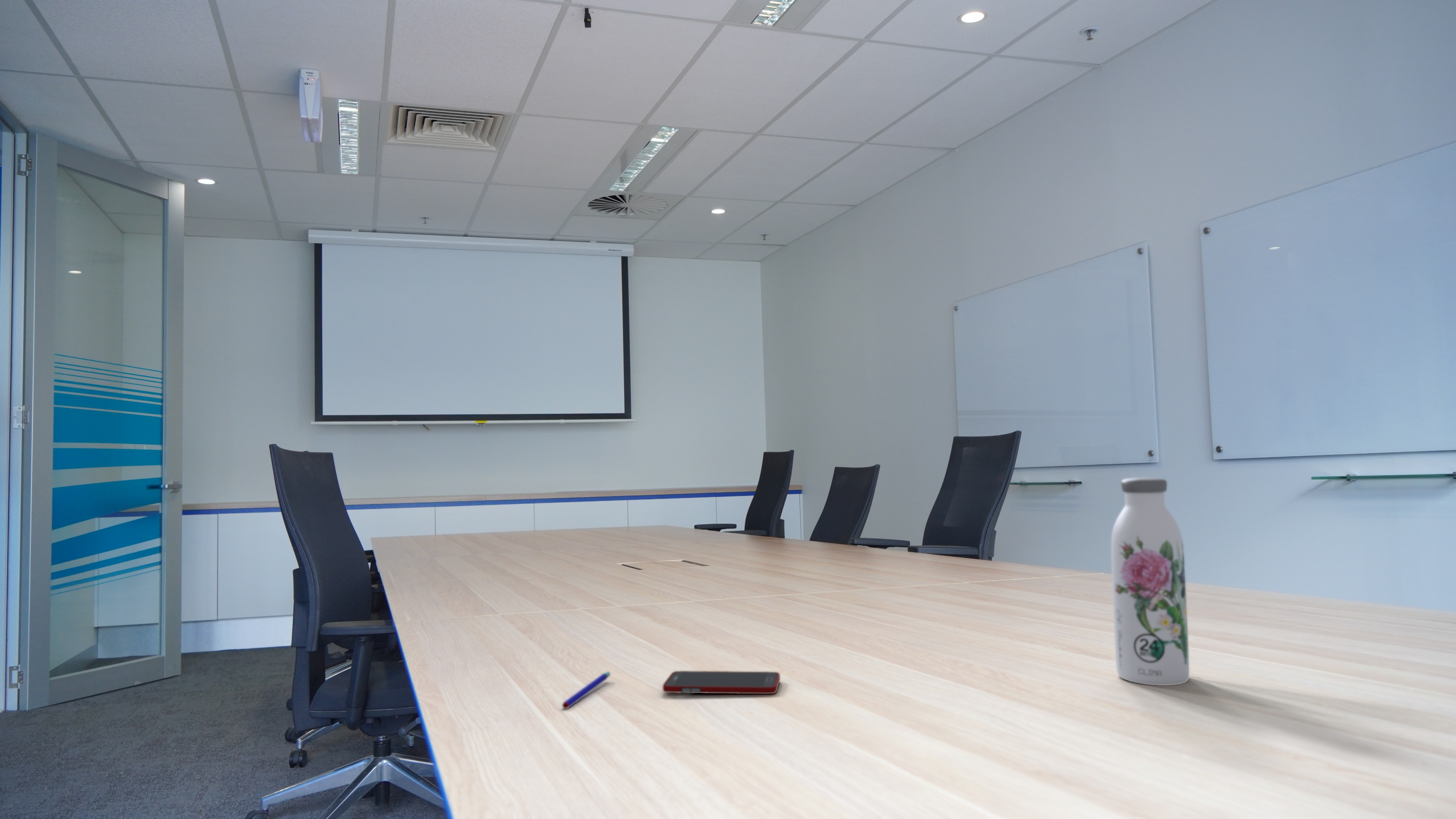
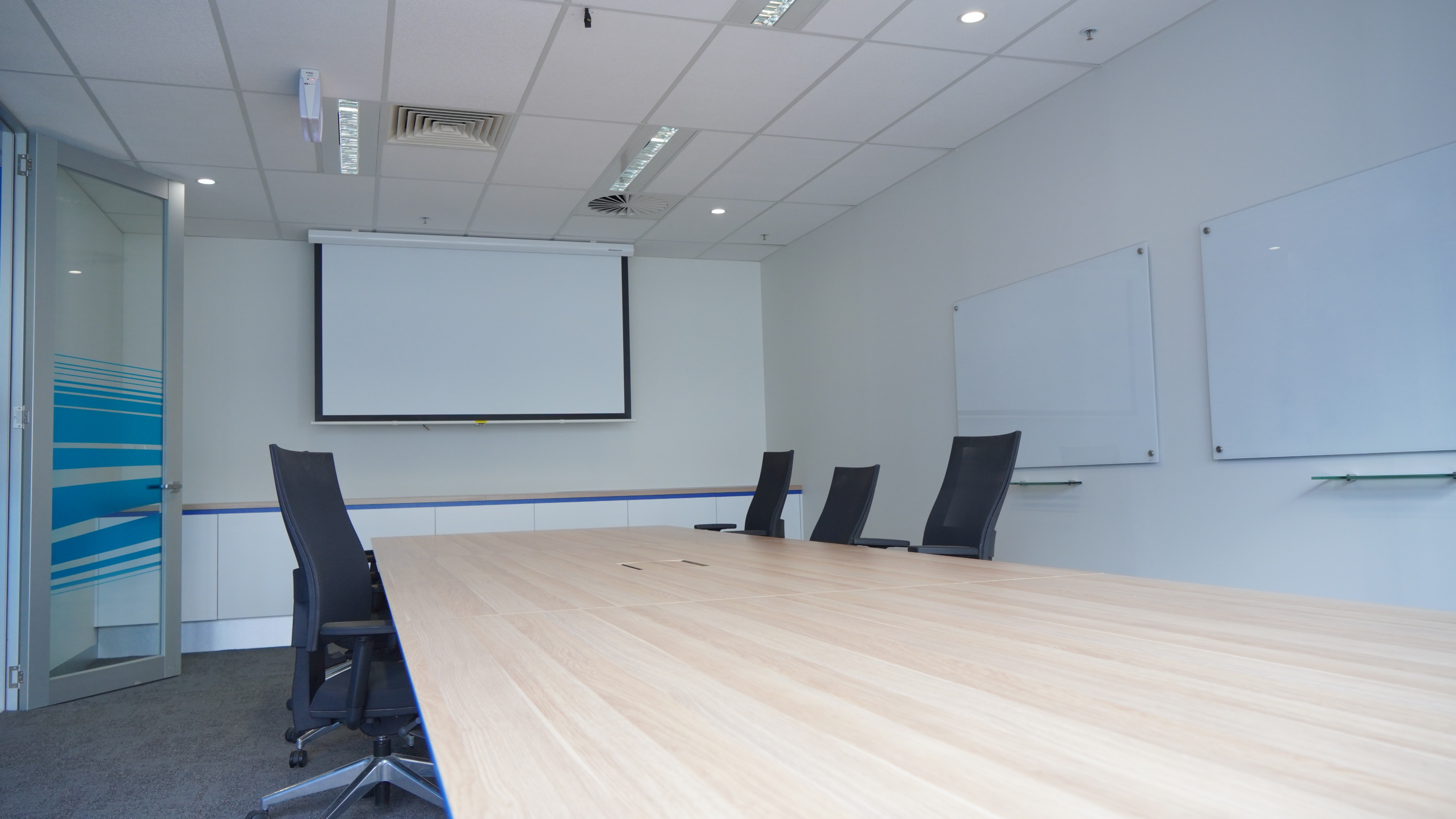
- cell phone [662,670,780,694]
- water bottle [1111,477,1190,686]
- pen [562,671,611,709]
